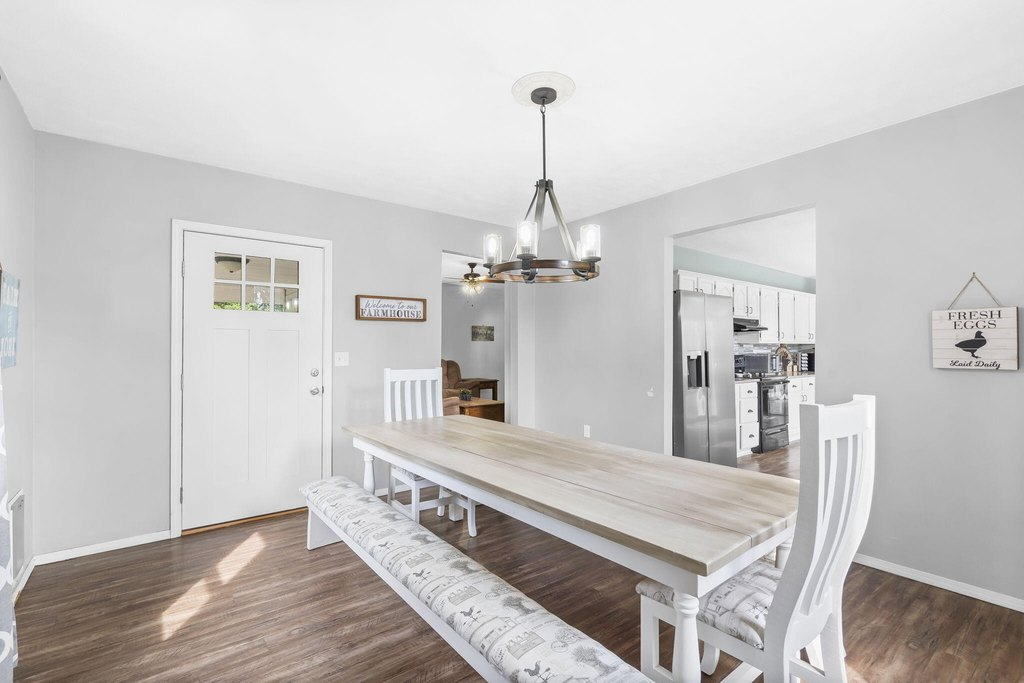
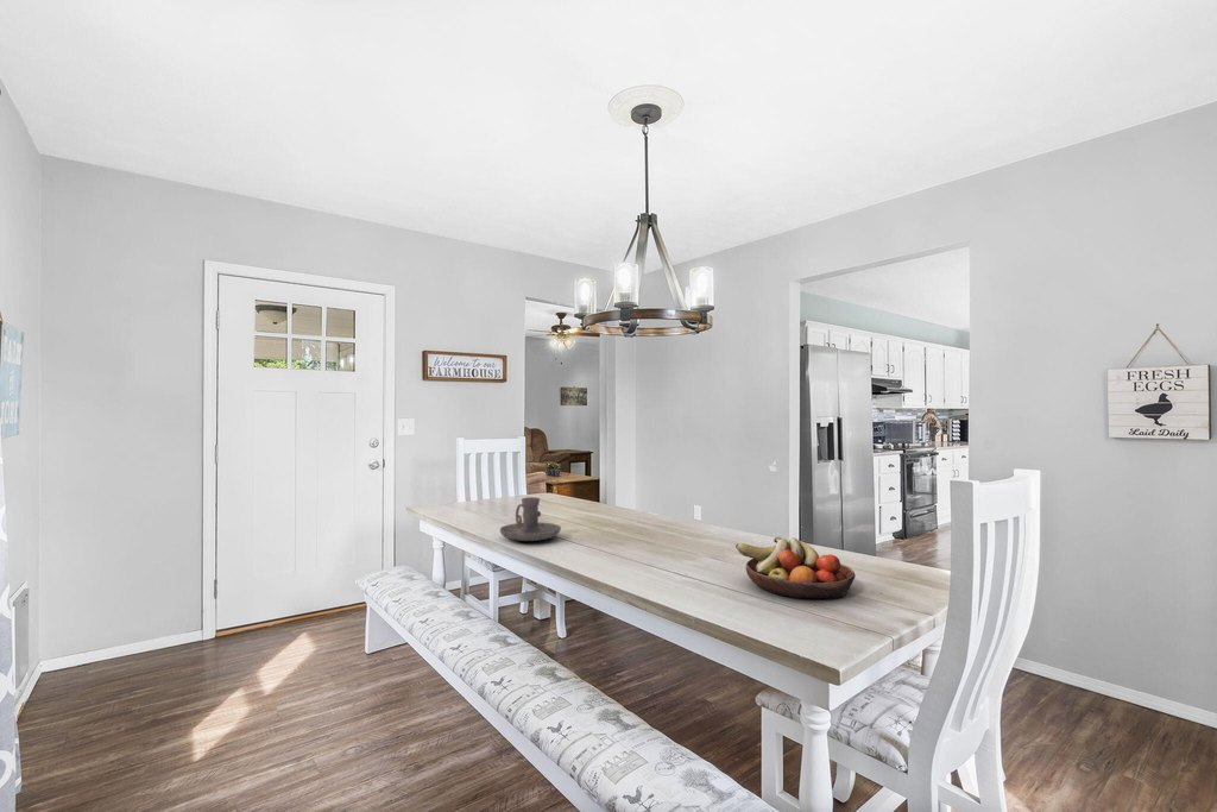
+ fruit bowl [734,536,857,599]
+ candle holder [499,496,562,542]
